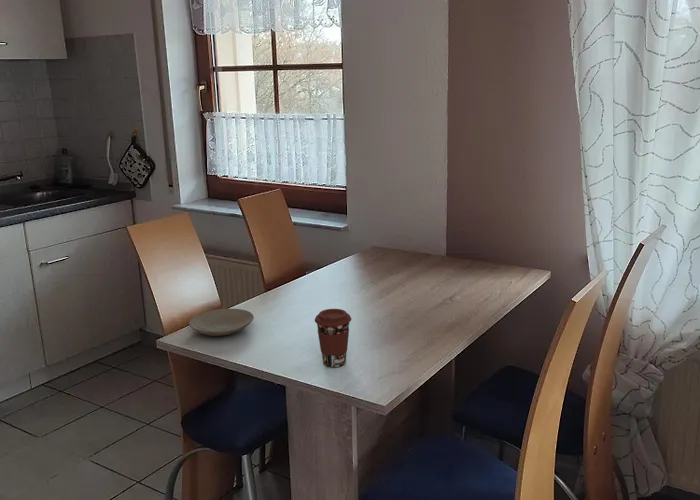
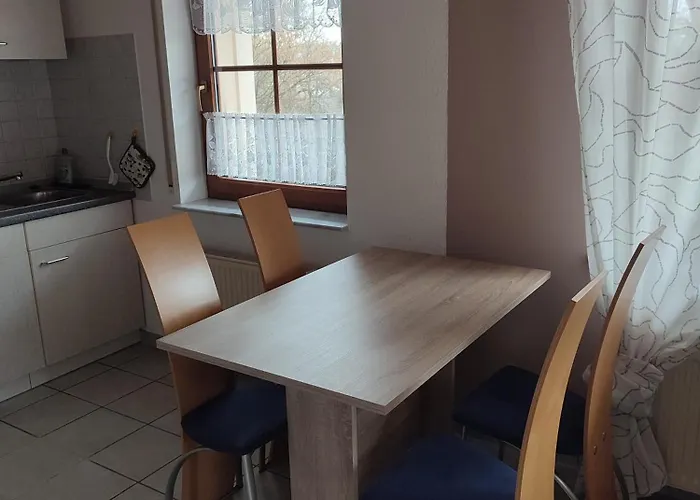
- coffee cup [314,308,352,368]
- plate [188,308,255,337]
